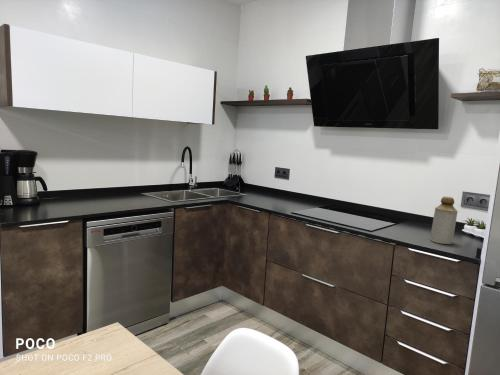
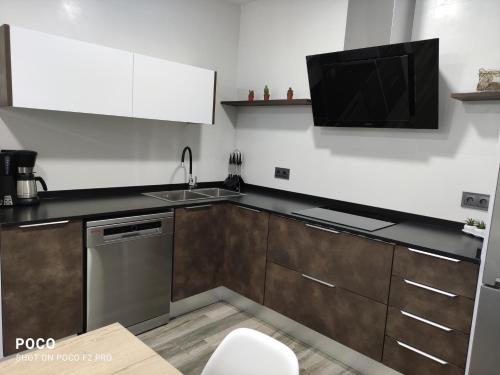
- bottle [429,196,459,245]
